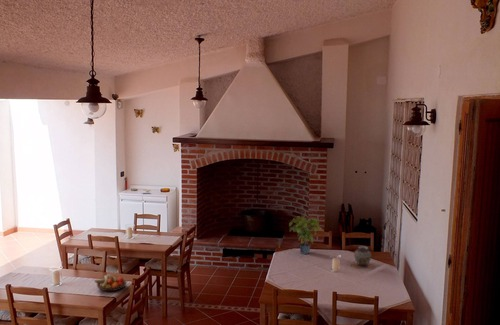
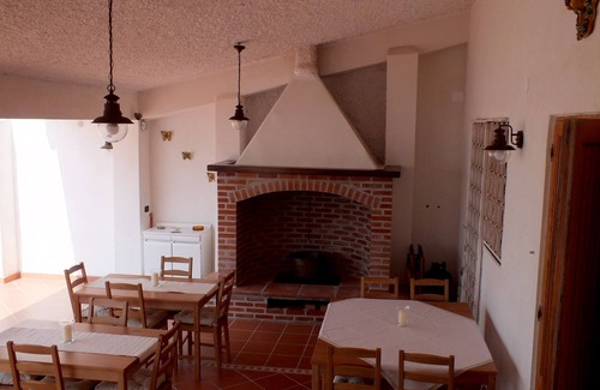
- potted plant [288,214,323,255]
- fruit bowl [93,273,127,293]
- decorative vase [349,245,375,270]
